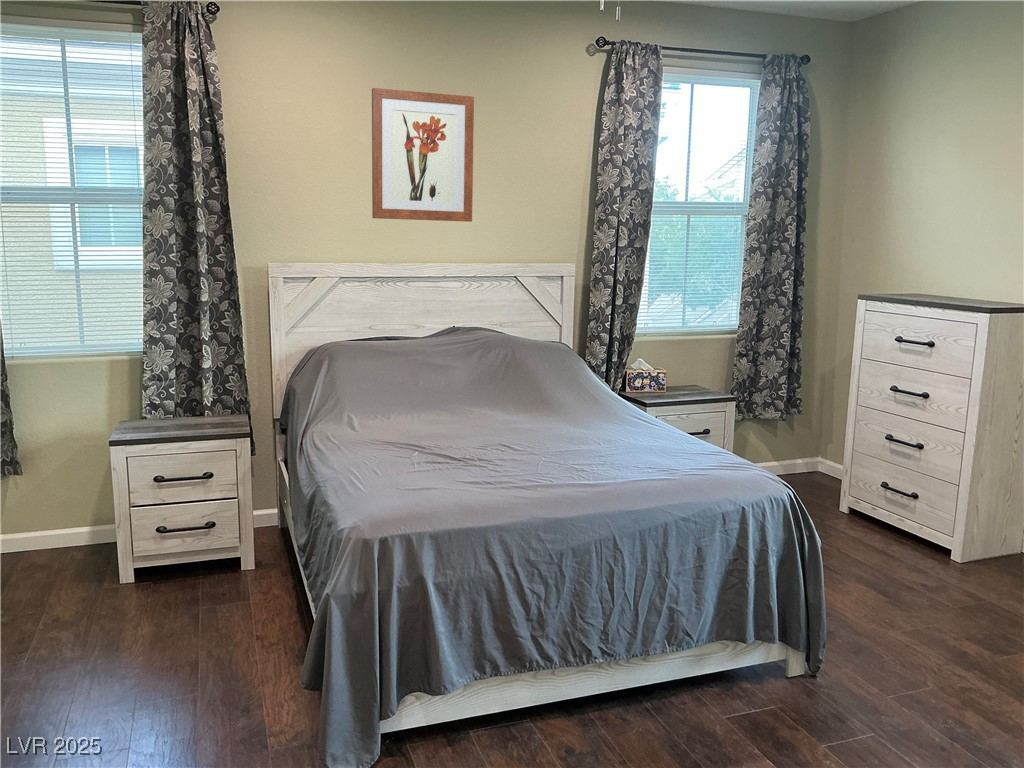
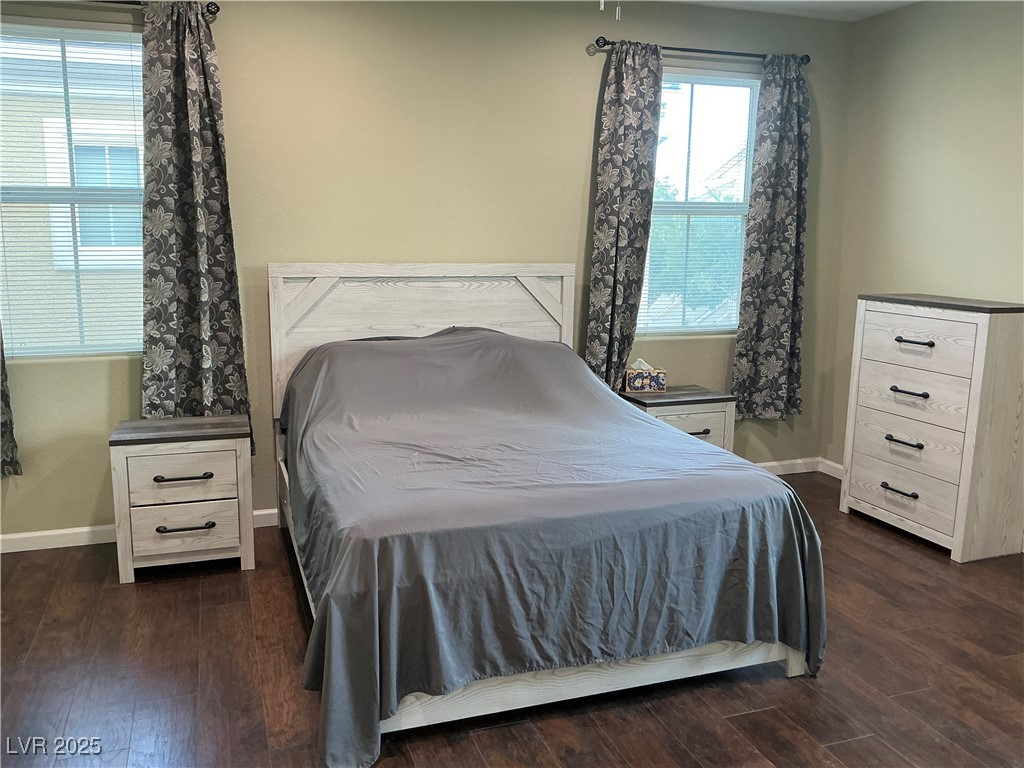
- wall art [371,87,475,223]
